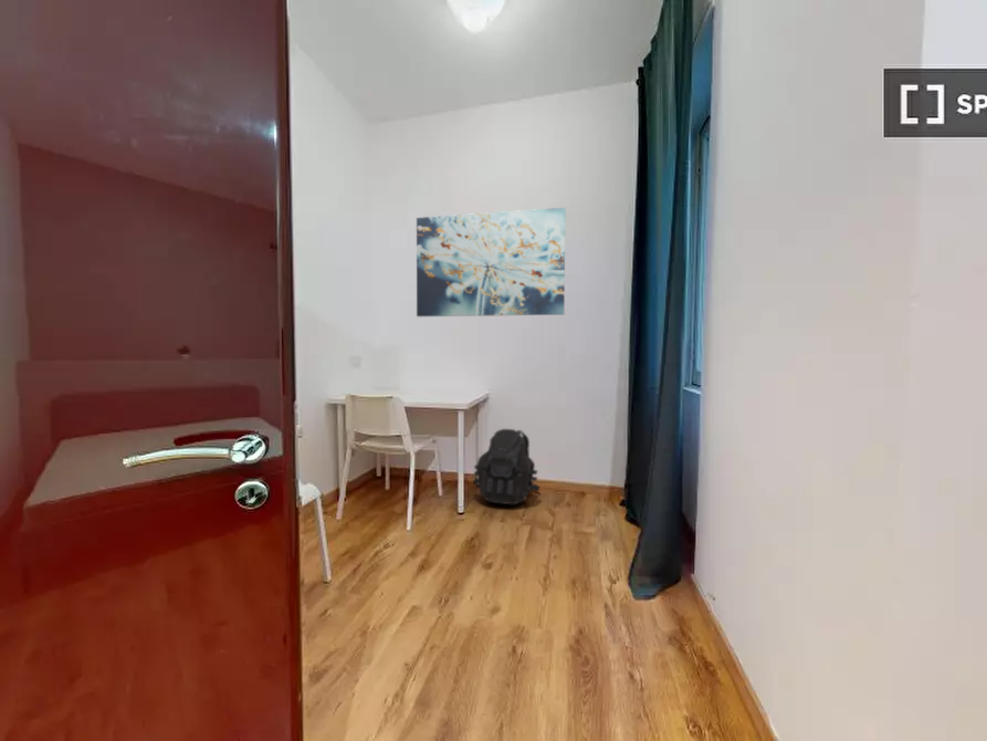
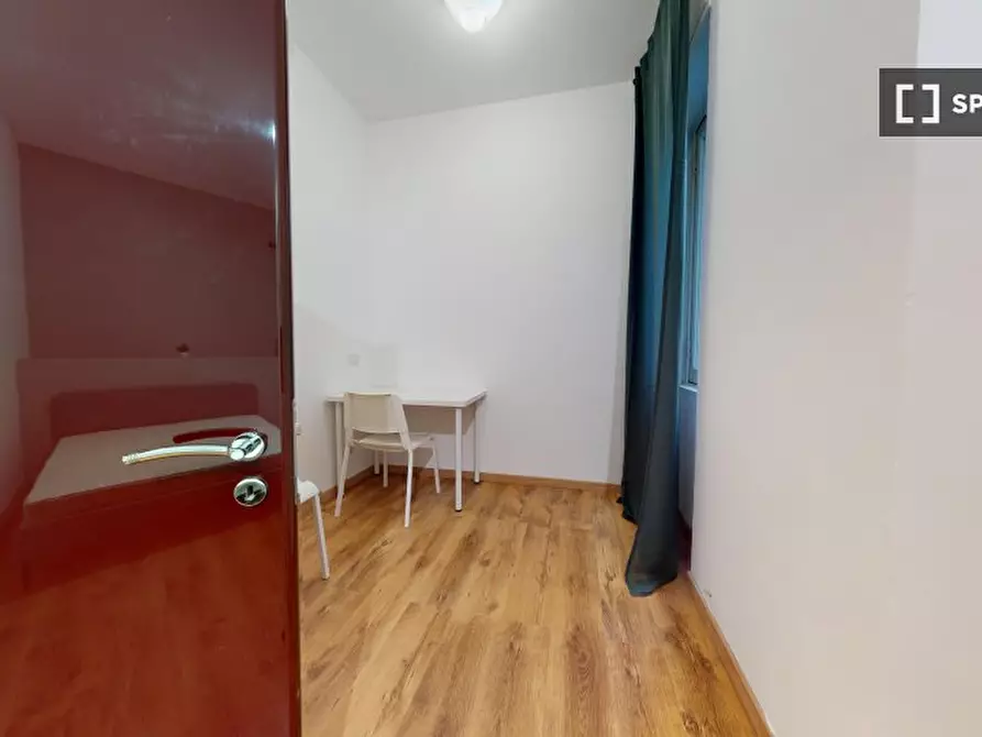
- backpack [473,428,542,505]
- wall art [416,207,567,317]
